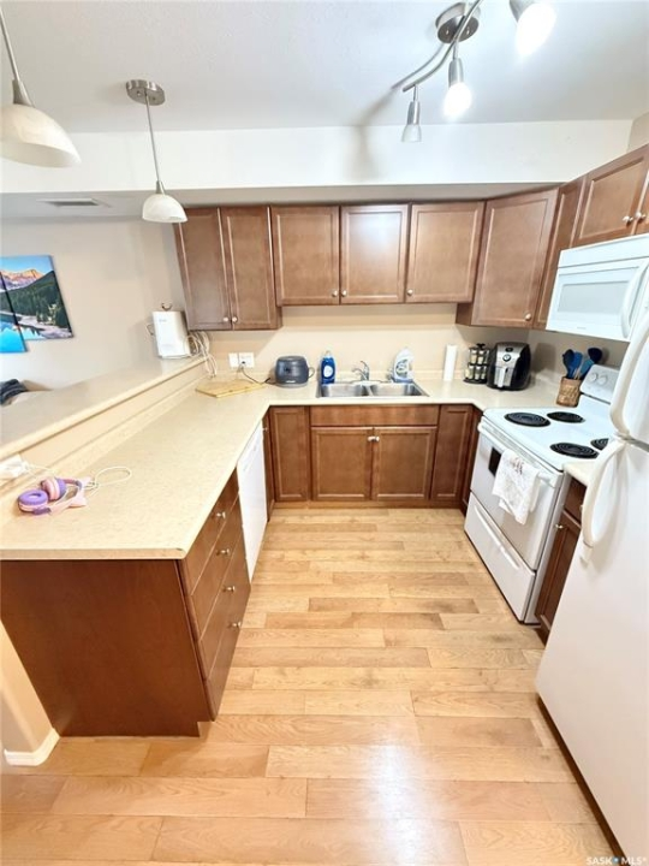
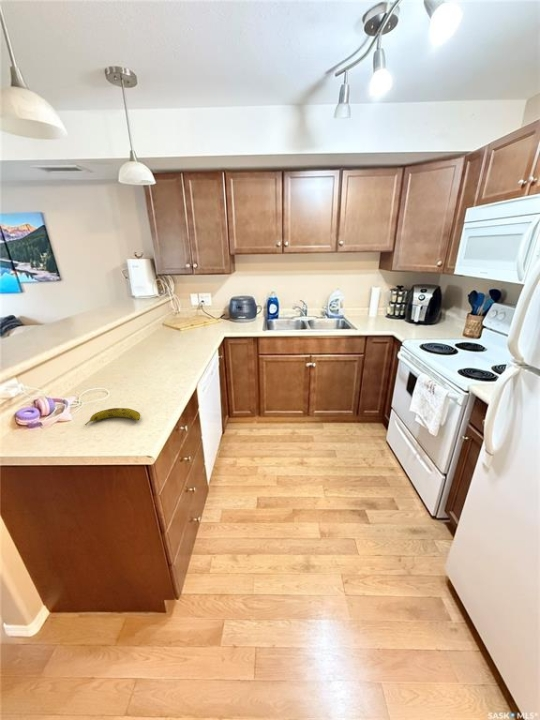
+ fruit [84,407,141,426]
